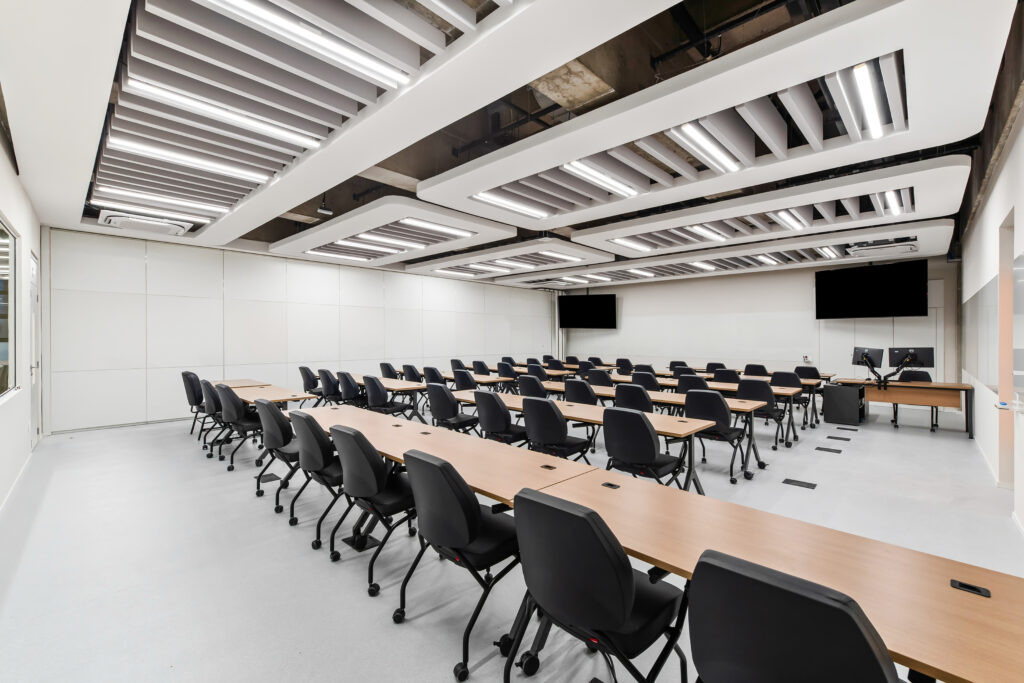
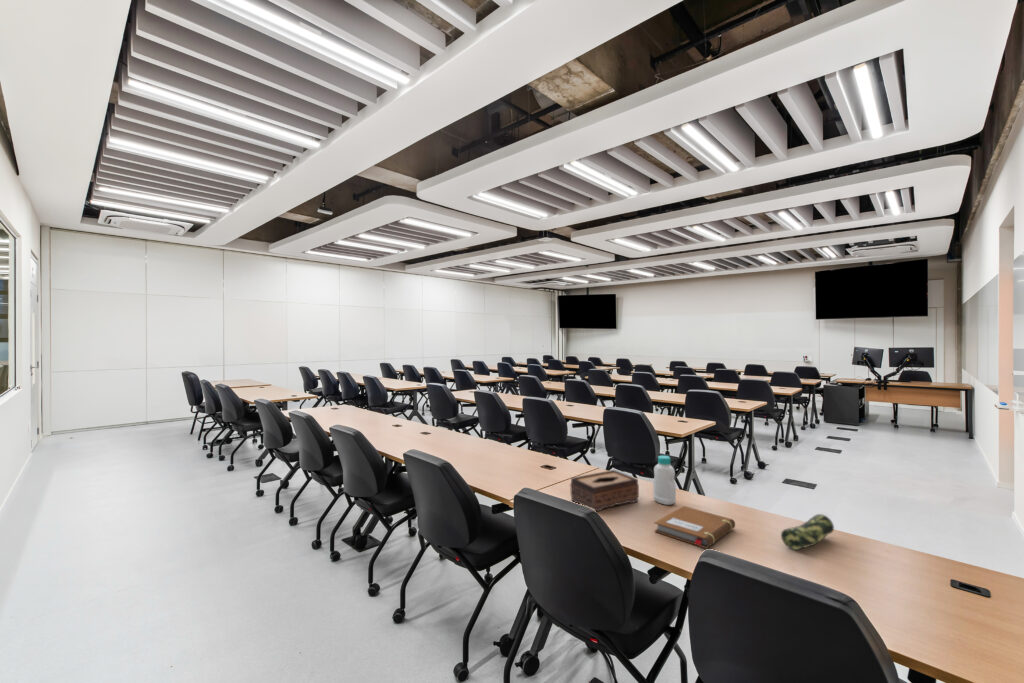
+ bottle [652,455,677,506]
+ pencil case [780,513,835,551]
+ notebook [653,505,736,549]
+ tissue box [569,469,640,512]
